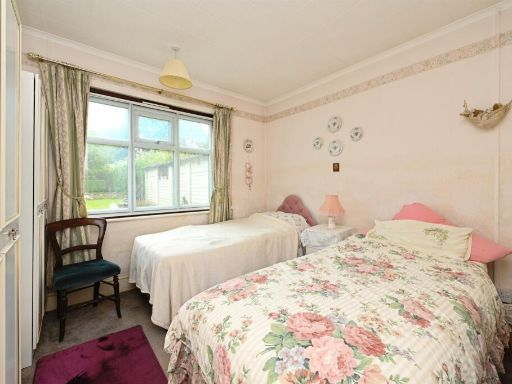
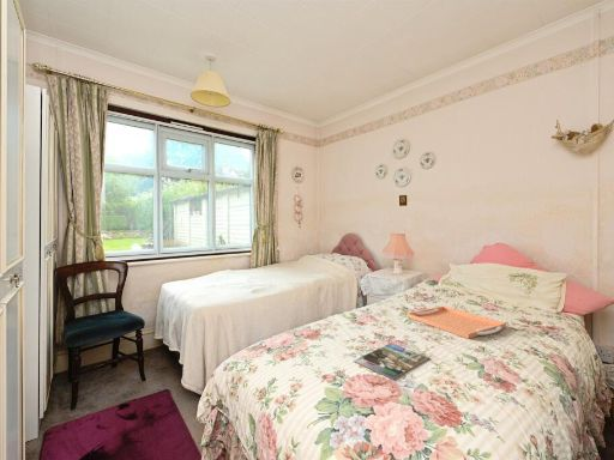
+ serving tray [405,305,507,340]
+ magazine [353,343,431,381]
